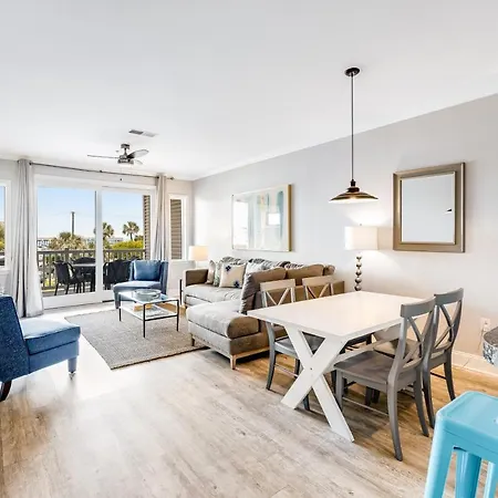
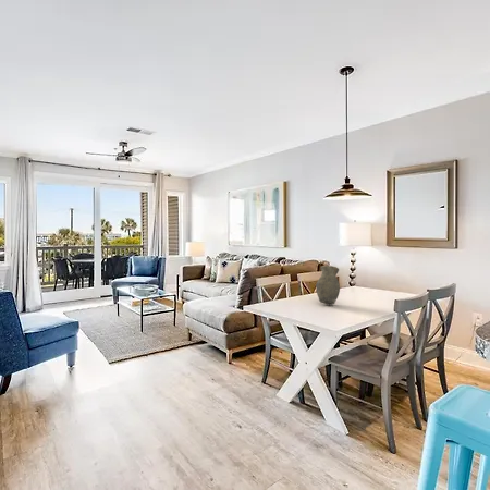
+ vase [315,265,341,305]
